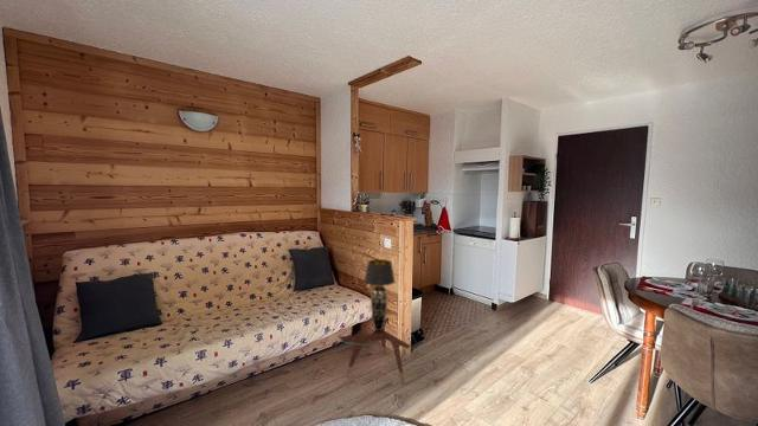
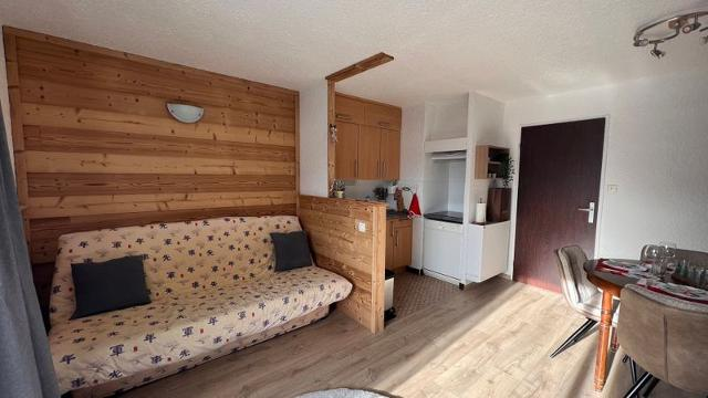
- side table [332,316,417,386]
- table lamp [362,258,396,330]
